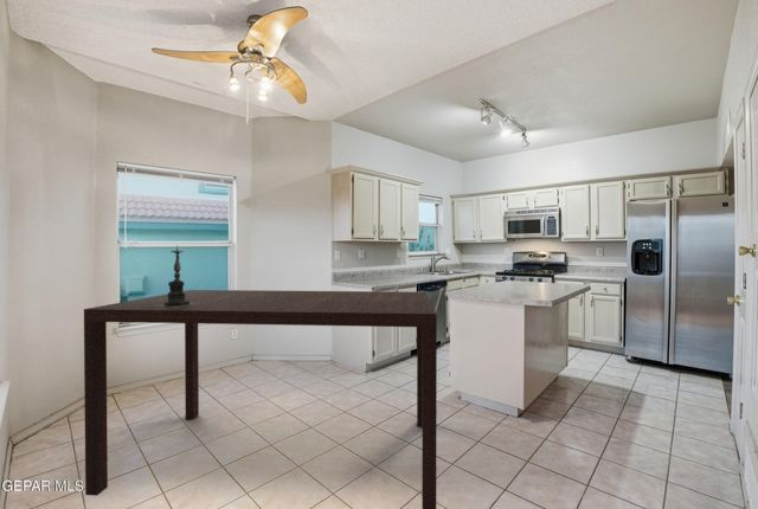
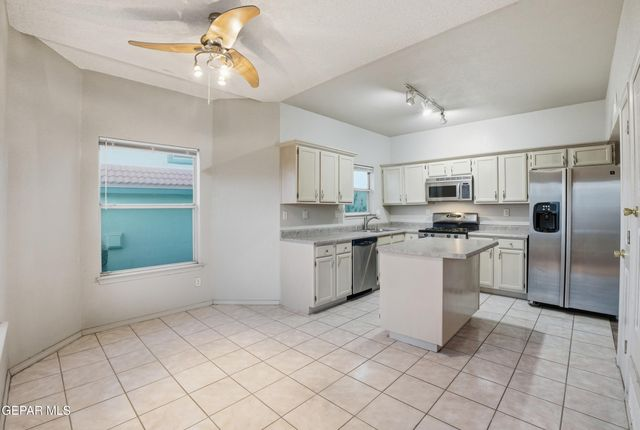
- dining table [83,289,438,509]
- candle holder [154,246,198,308]
